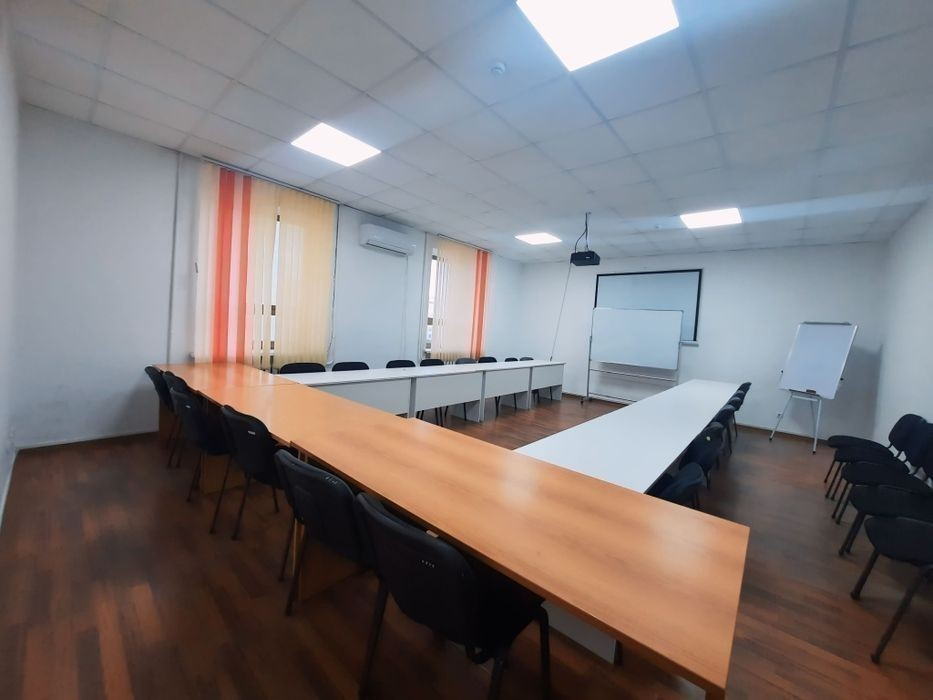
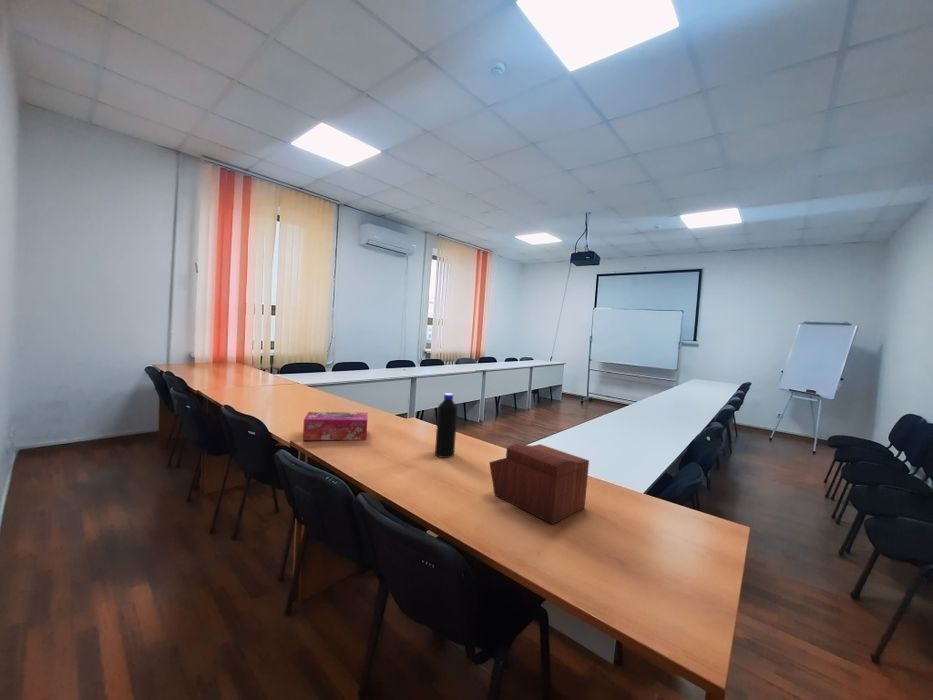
+ sewing box [488,442,590,525]
+ tissue box [302,411,369,441]
+ bottle [434,392,459,459]
